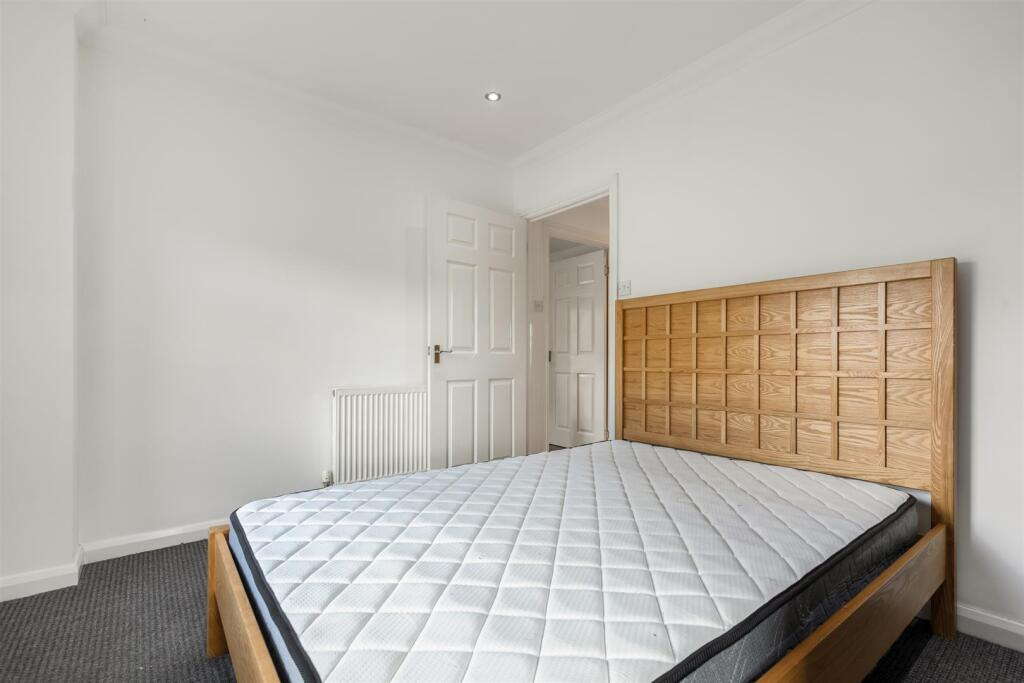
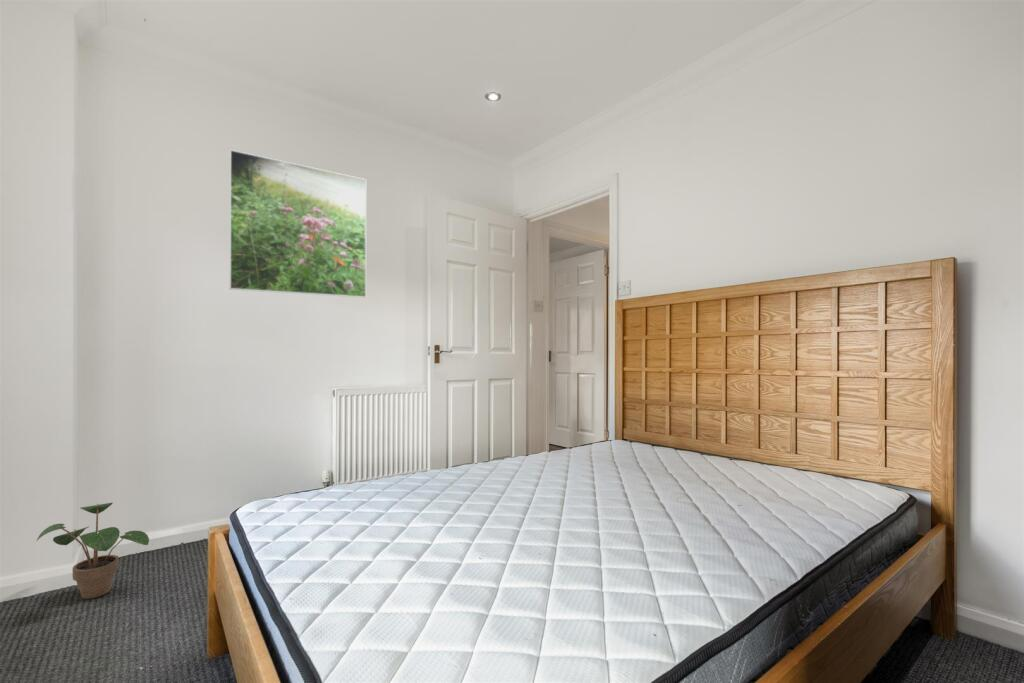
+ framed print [228,149,367,299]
+ potted plant [35,502,150,600]
